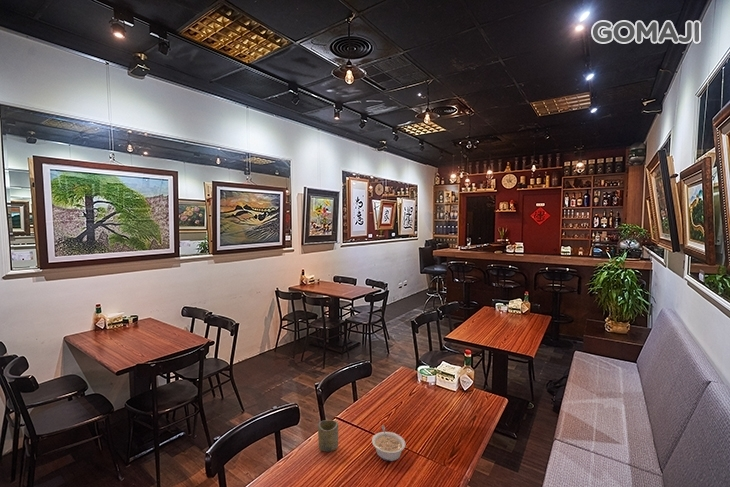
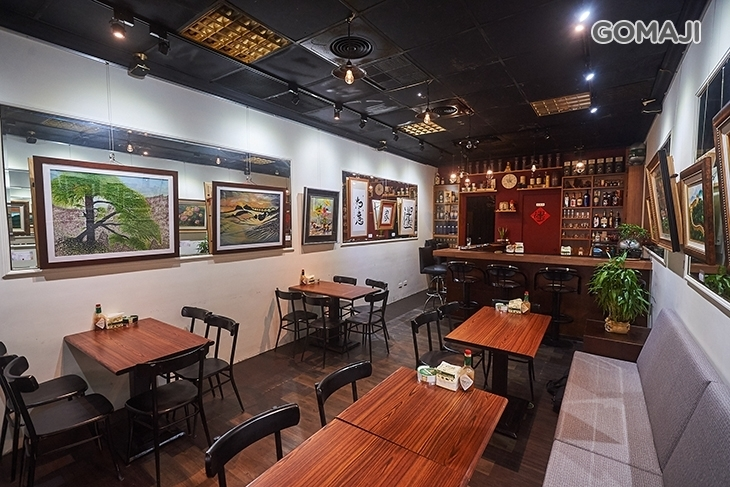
- legume [371,424,406,462]
- cup [317,419,339,452]
